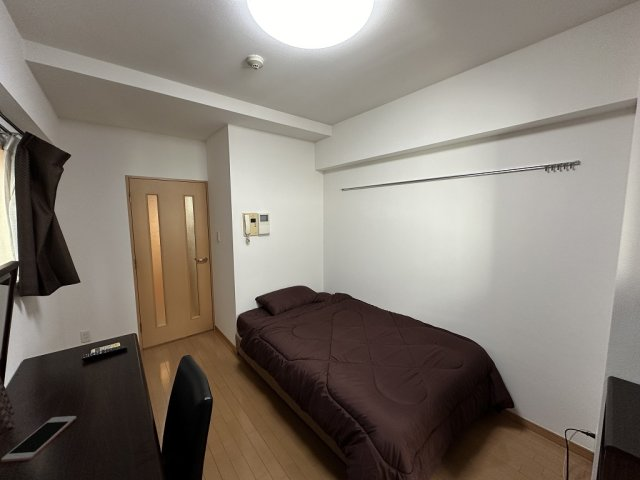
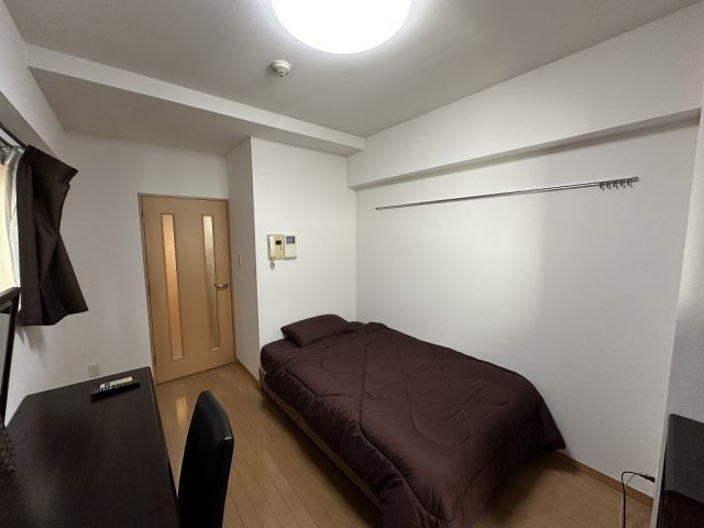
- cell phone [0,415,77,463]
